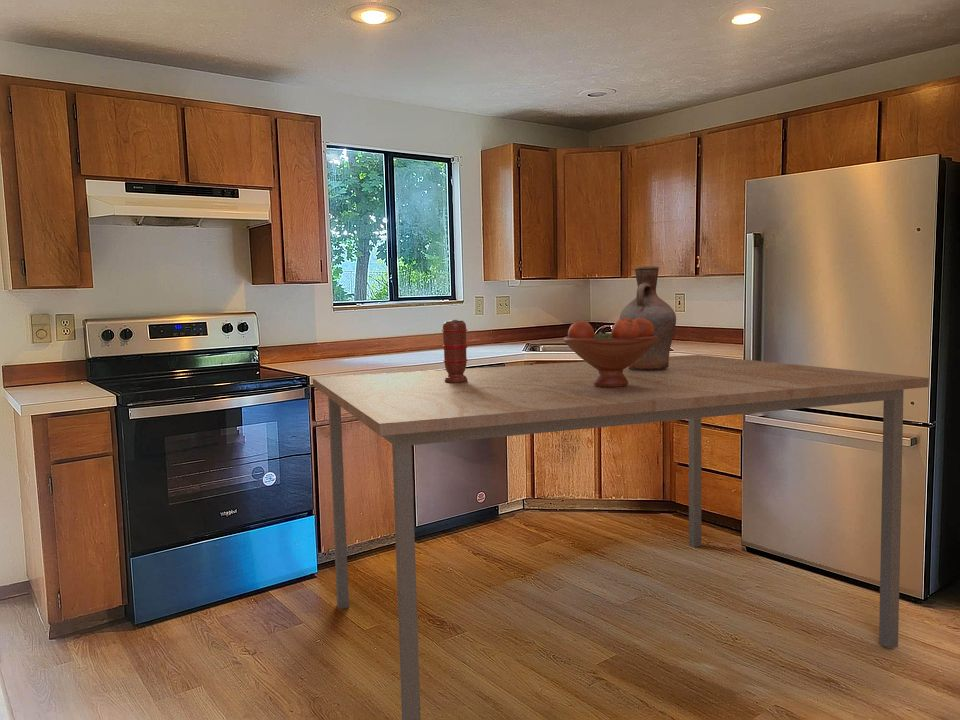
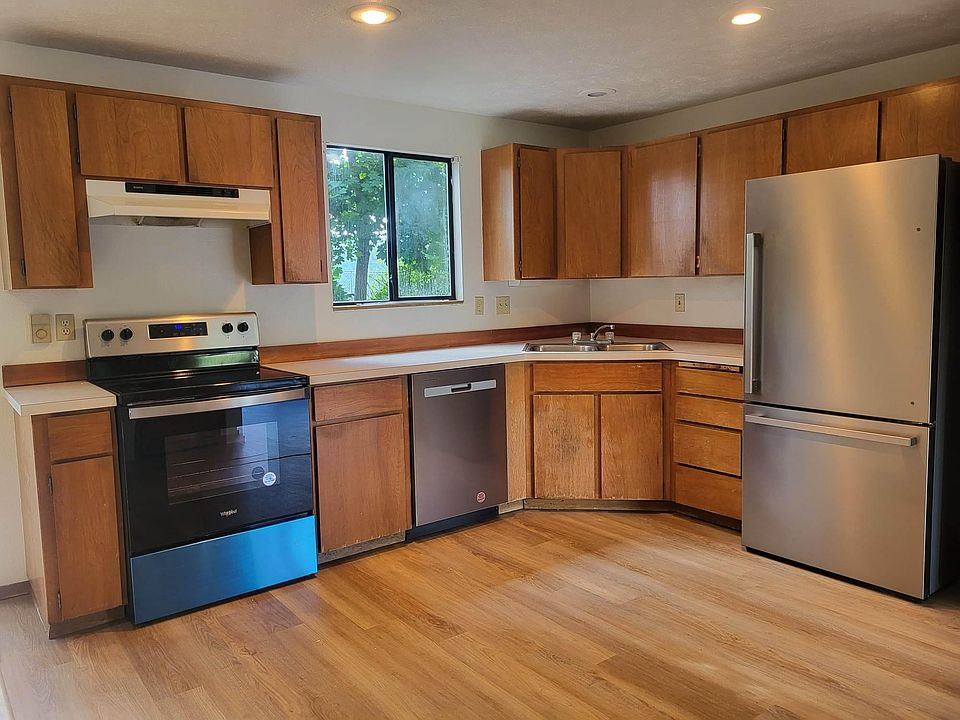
- vase [618,265,677,370]
- spice grinder [441,319,469,383]
- fruit bowl [562,318,658,387]
- dining table [312,354,930,720]
